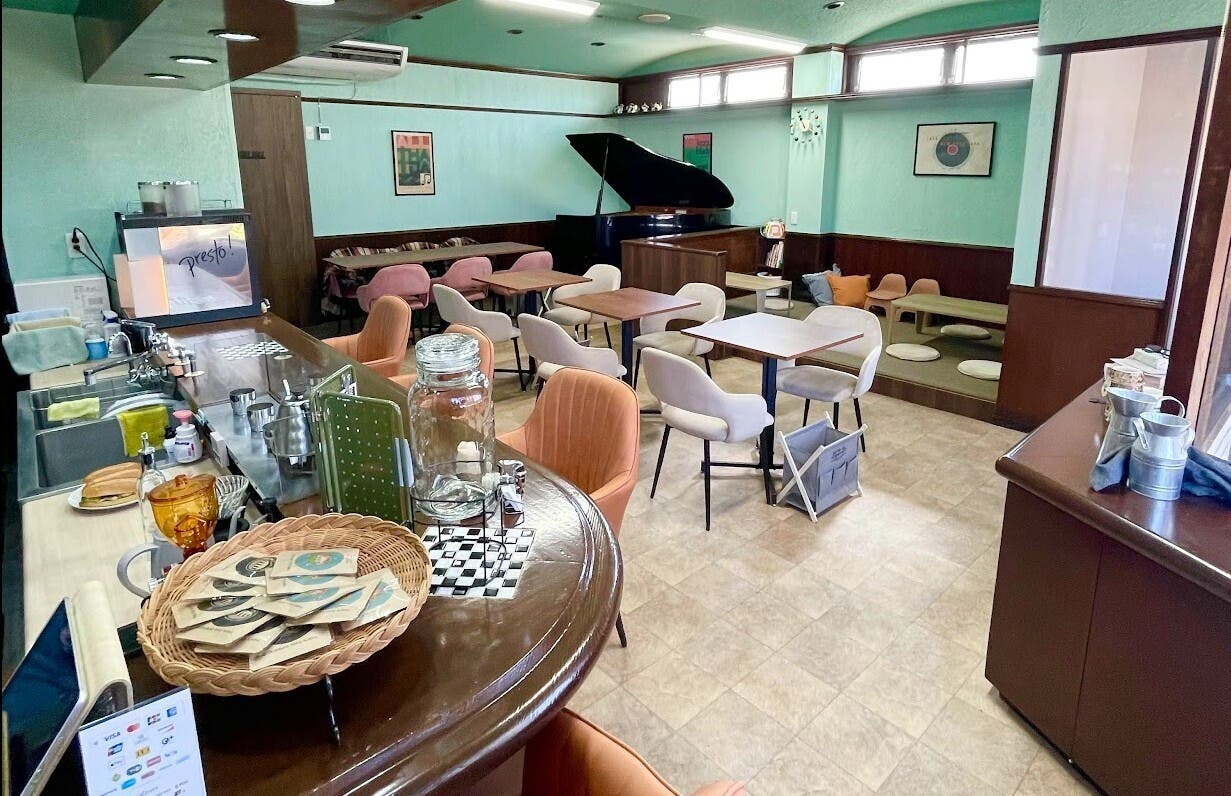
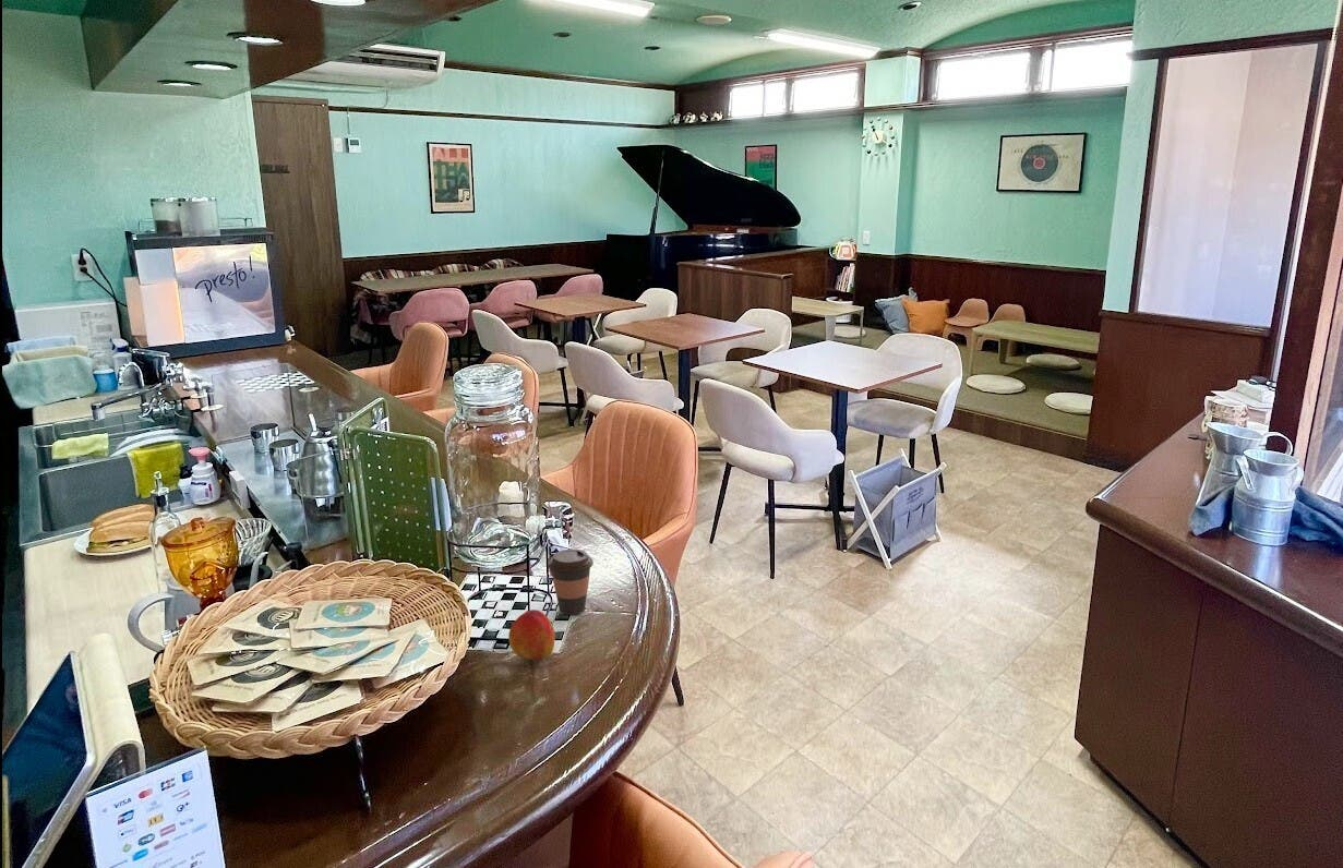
+ coffee cup [547,548,595,616]
+ peach [507,608,556,662]
